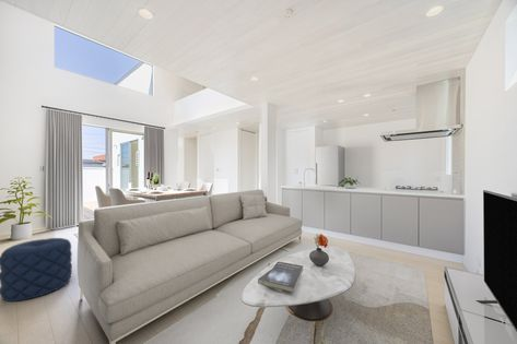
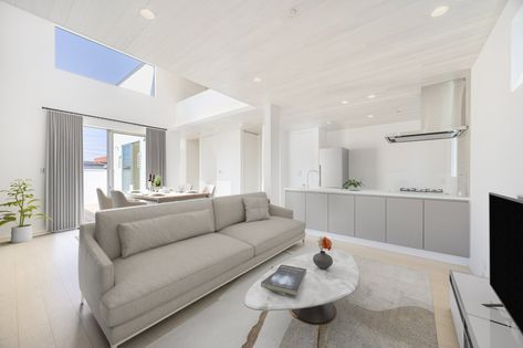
- pouf [0,237,73,303]
